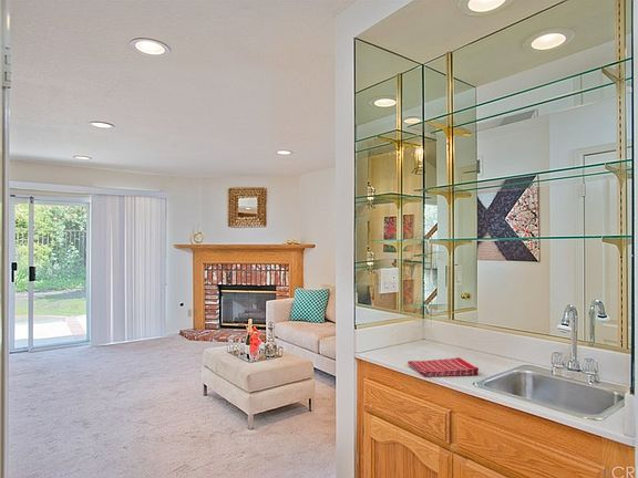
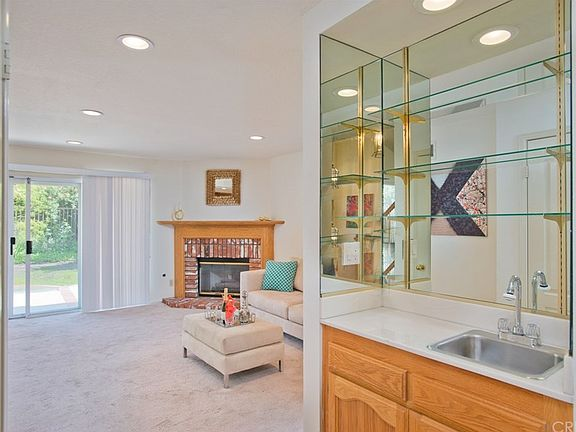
- dish towel [407,356,480,378]
